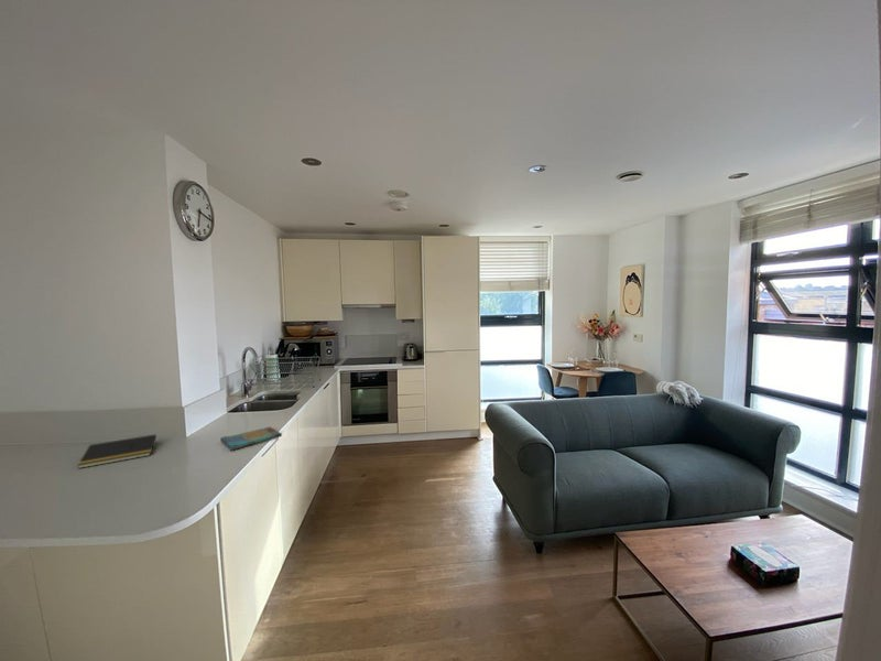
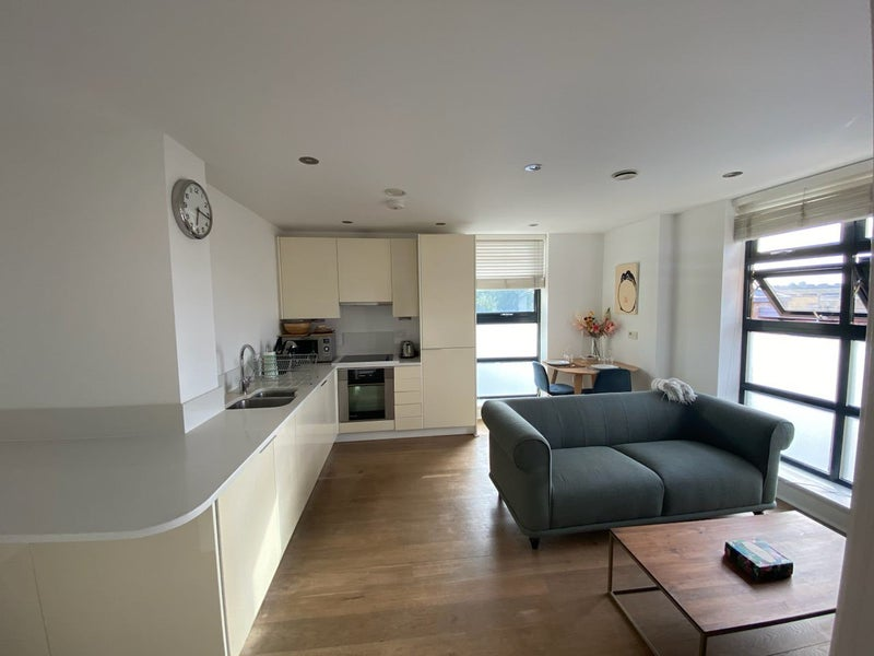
- notepad [76,433,157,469]
- dish towel [219,425,283,452]
